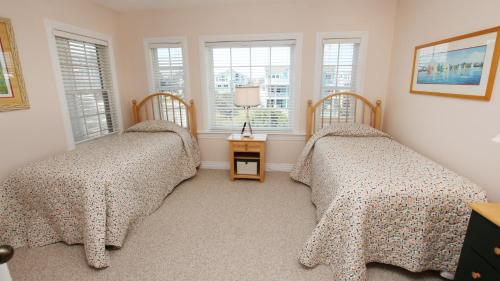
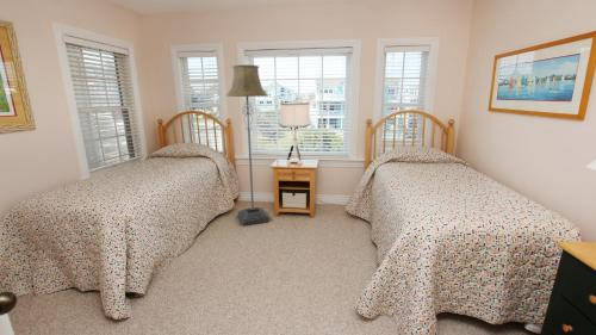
+ floor lamp [225,64,271,227]
